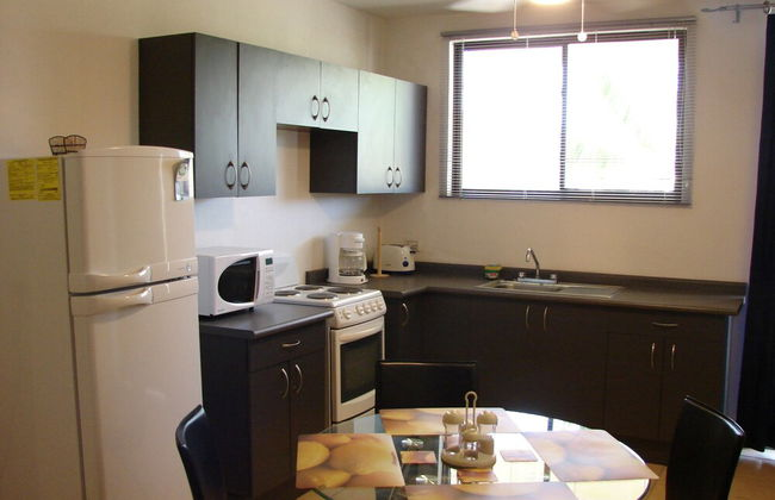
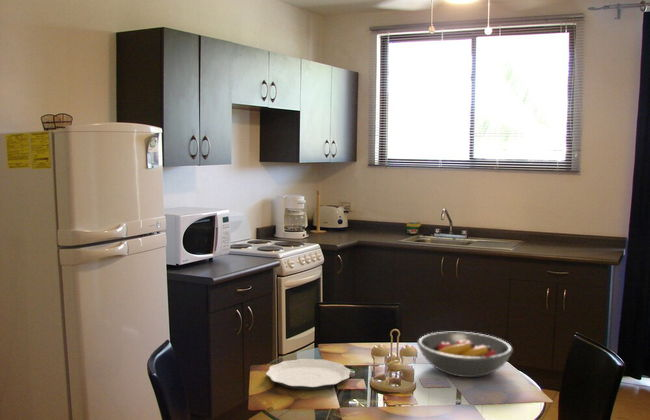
+ fruit bowl [416,331,514,378]
+ plate [265,358,352,391]
